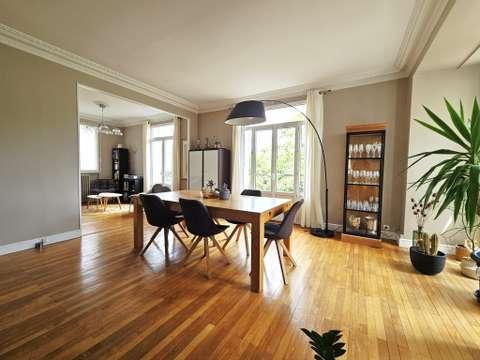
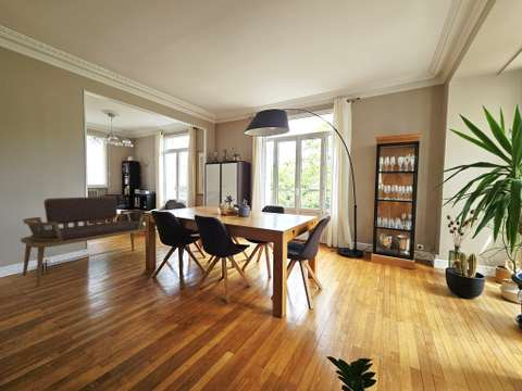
+ bench [20,195,148,288]
